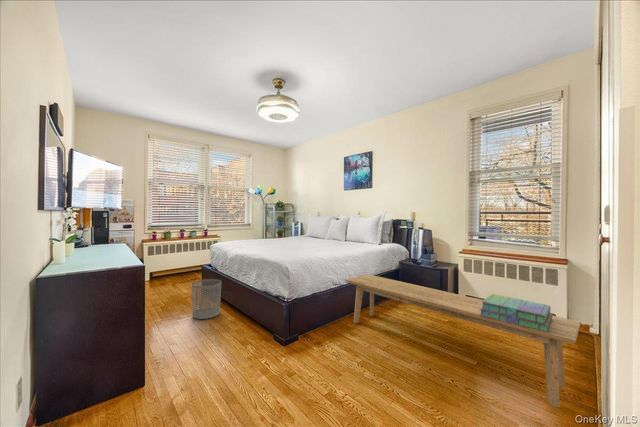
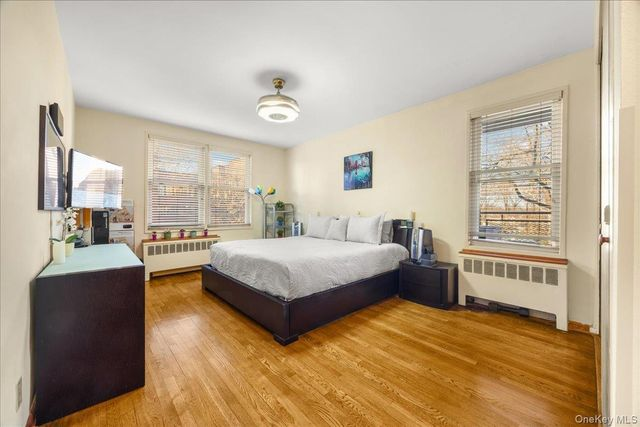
- stack of books [480,293,553,332]
- bench [345,273,582,408]
- waste bin [190,278,222,320]
